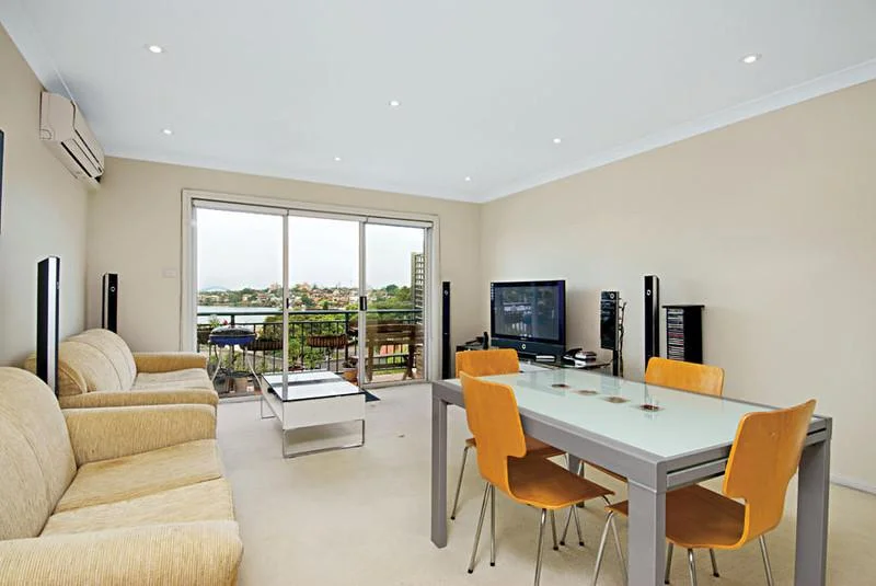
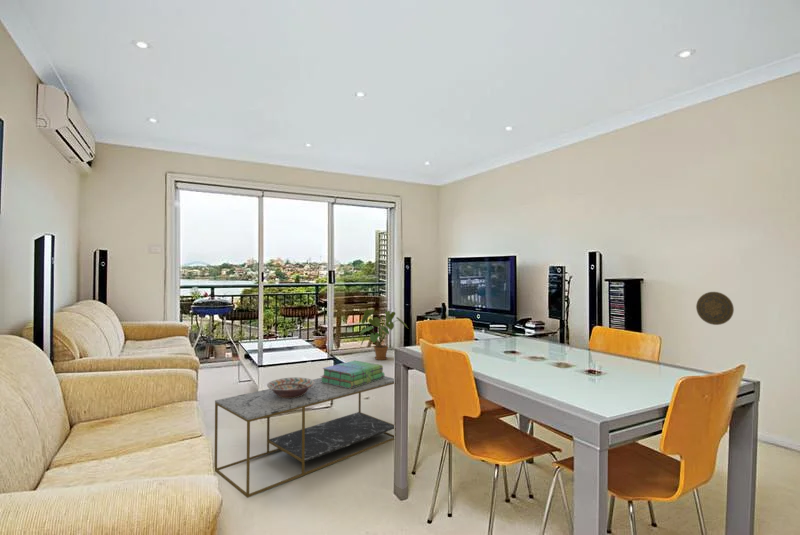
+ decorative plate [695,291,735,326]
+ stack of books [320,359,385,389]
+ decorative bowl [266,377,315,398]
+ house plant [359,308,408,361]
+ coffee table [213,375,395,499]
